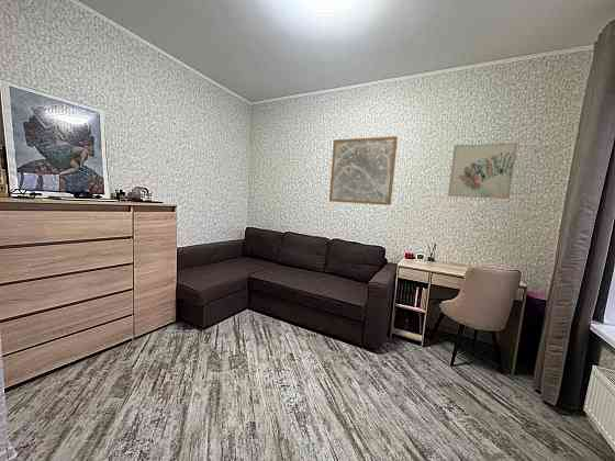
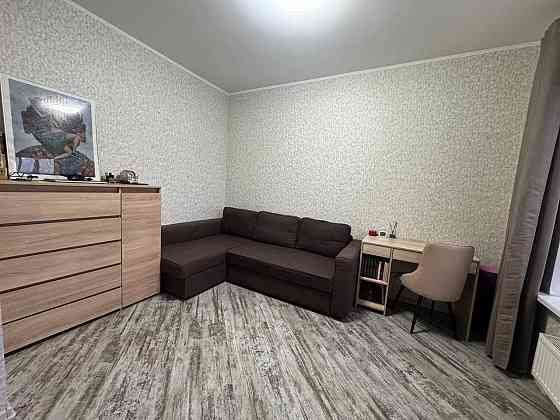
- wall art [447,142,518,200]
- wall art [328,135,399,206]
